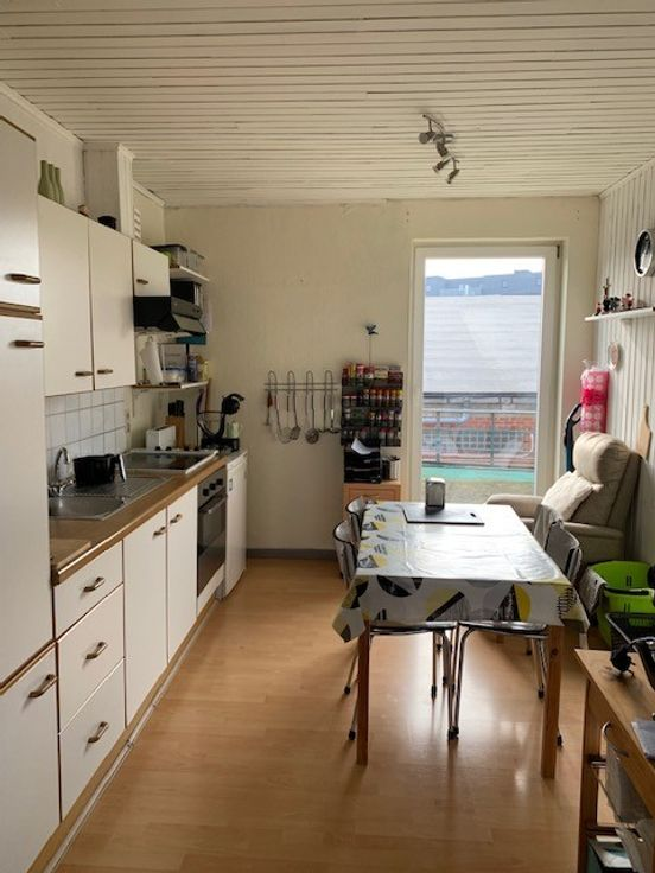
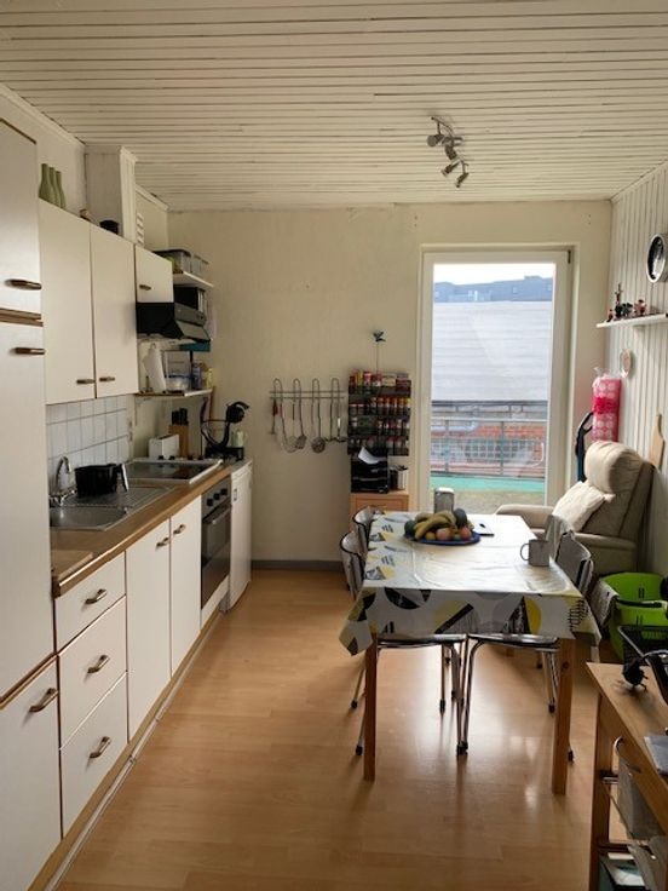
+ mug [519,538,552,568]
+ fruit bowl [403,507,482,545]
